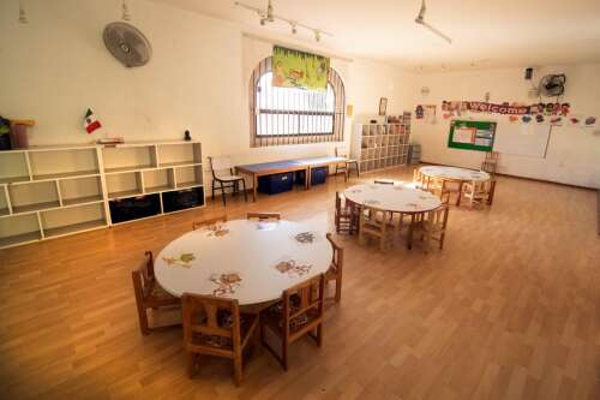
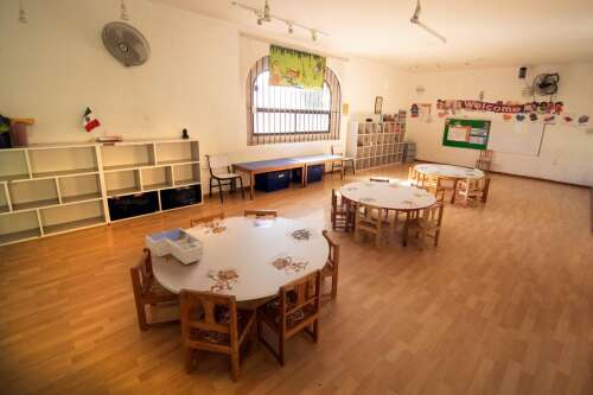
+ desk organizer [145,227,205,266]
